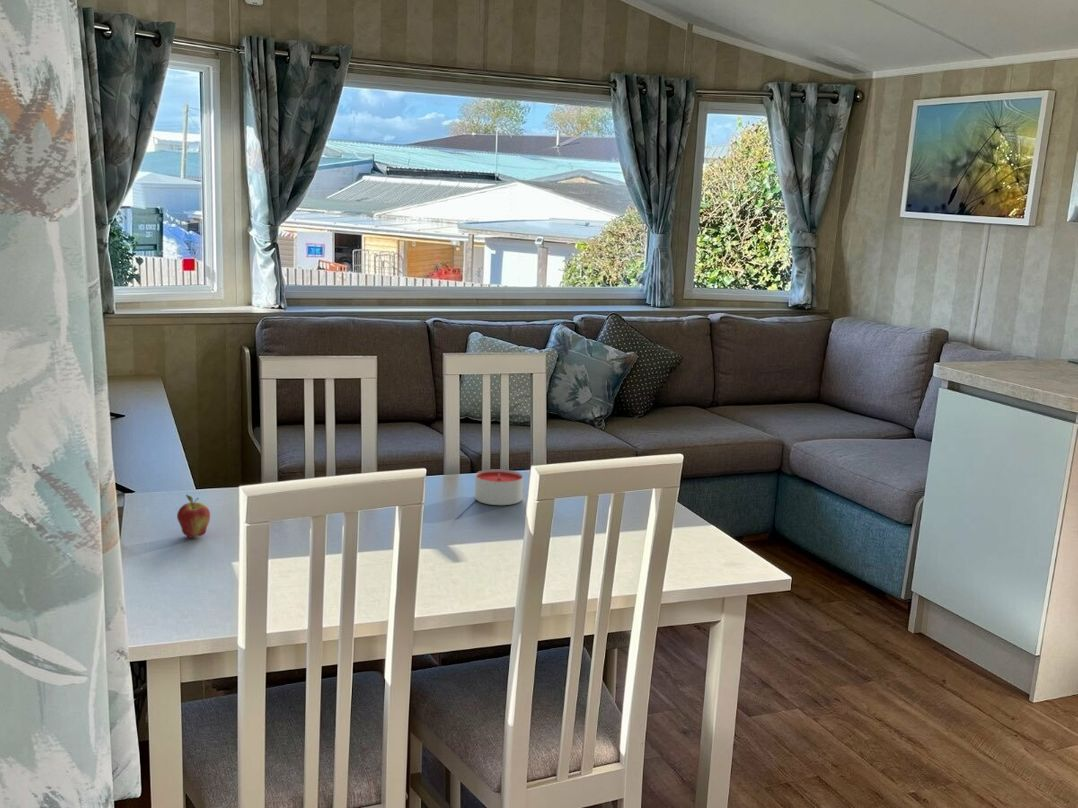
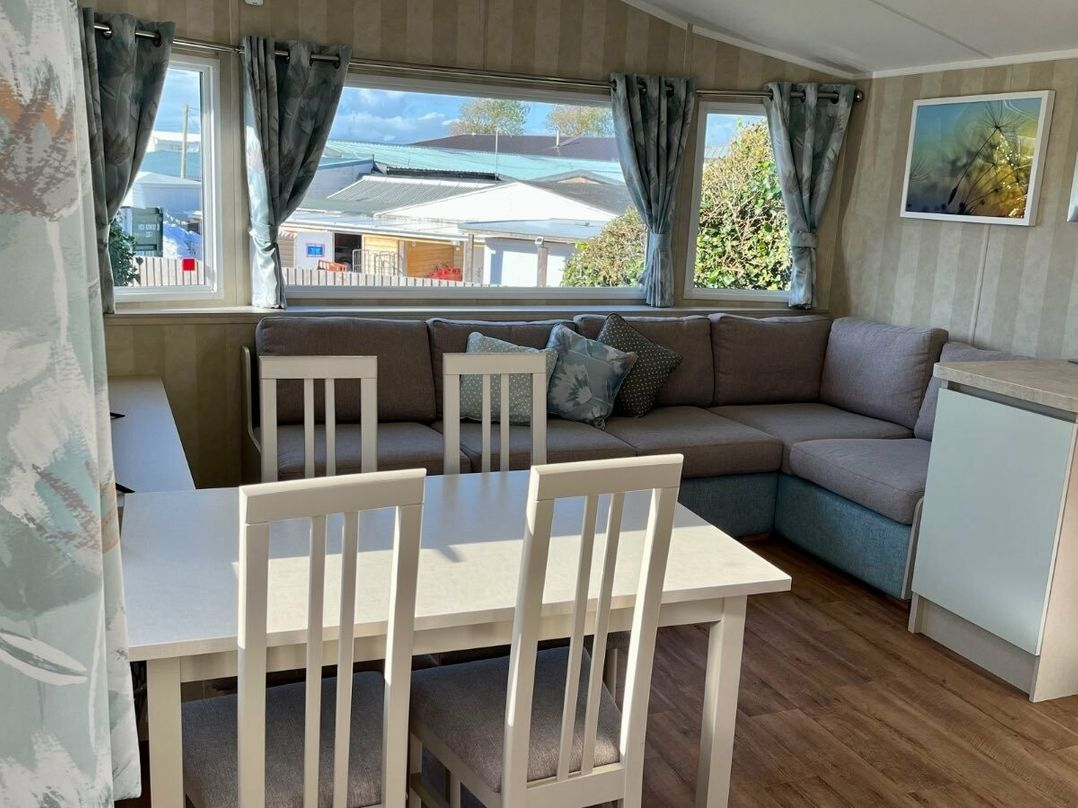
- candle [474,468,524,506]
- fruit [176,493,211,539]
